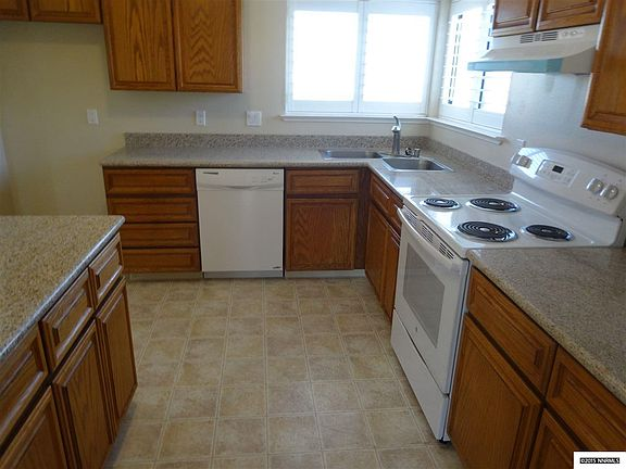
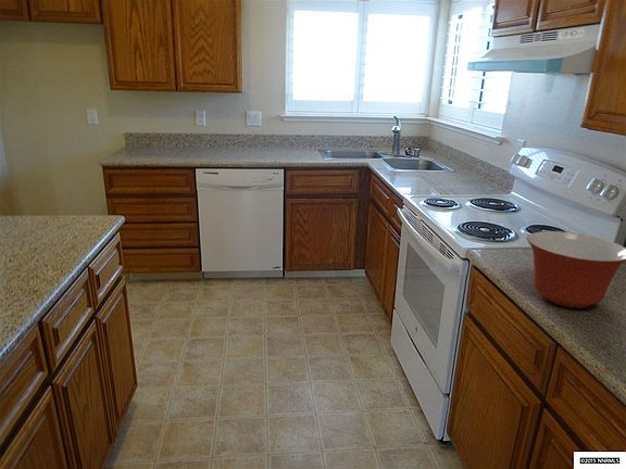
+ mixing bowl [526,230,626,309]
